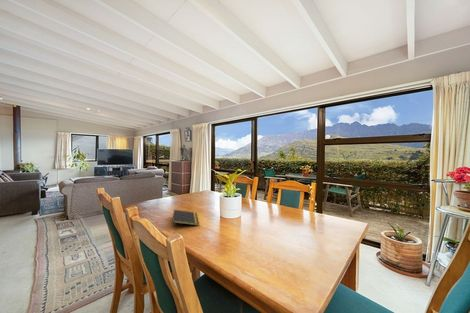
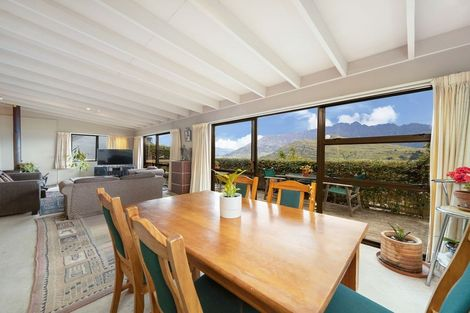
- notepad [171,209,200,229]
